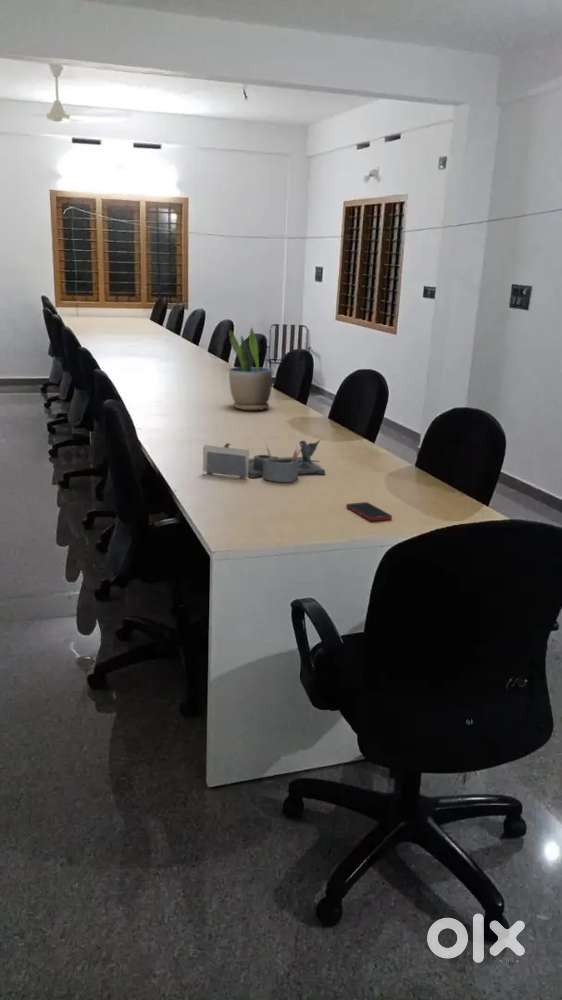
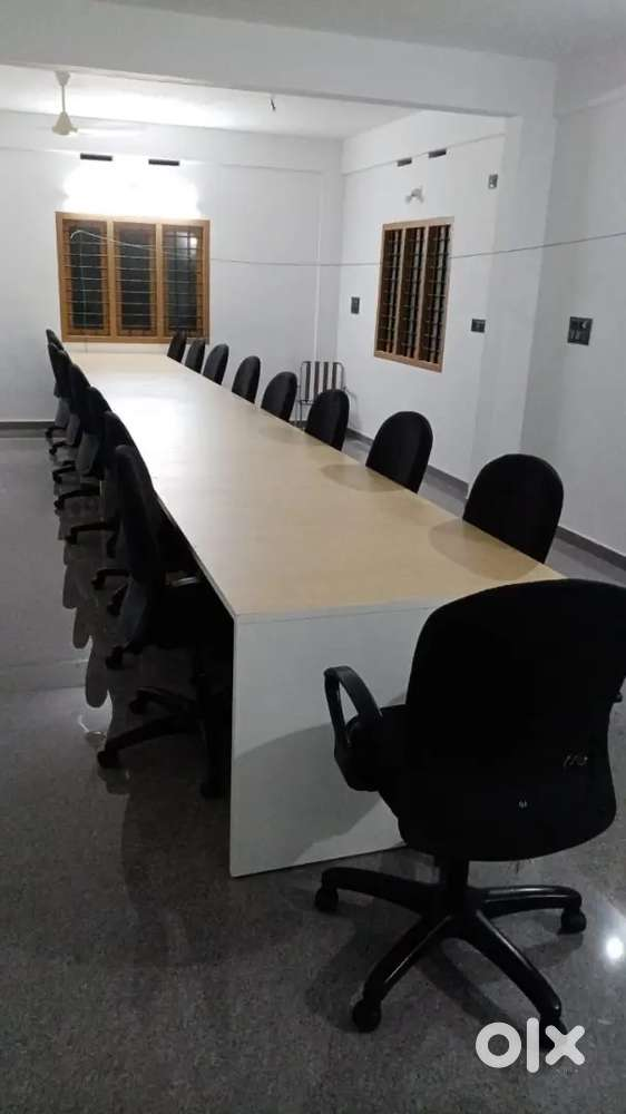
- desk organizer [202,439,327,483]
- cell phone [345,501,393,522]
- potted plant [228,326,273,411]
